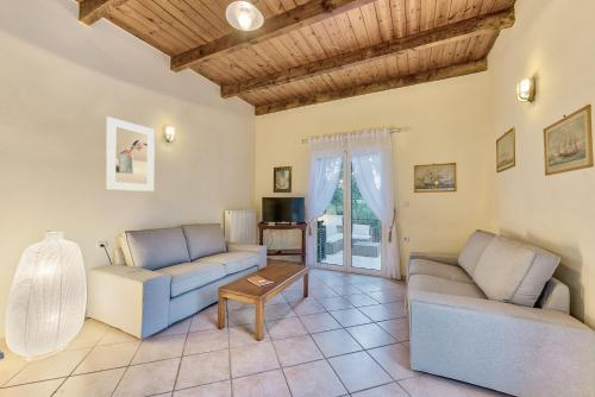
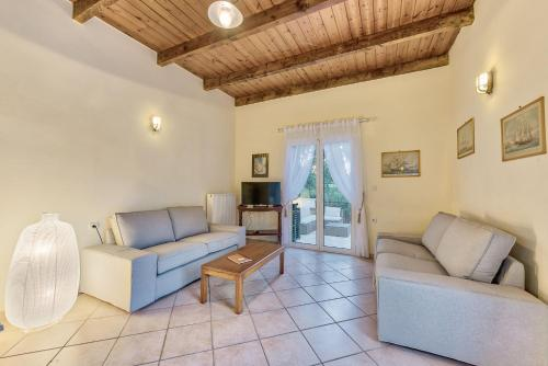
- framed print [105,115,156,193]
